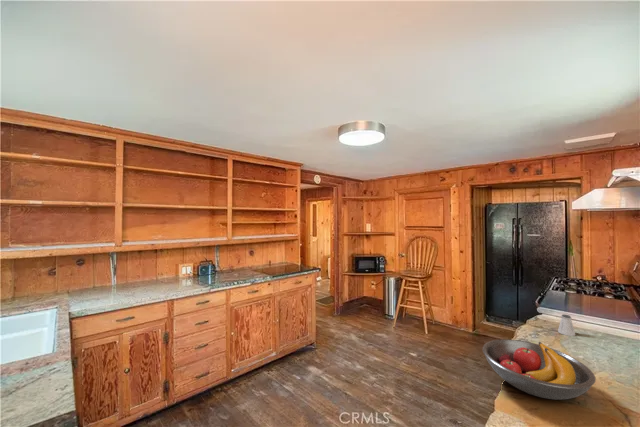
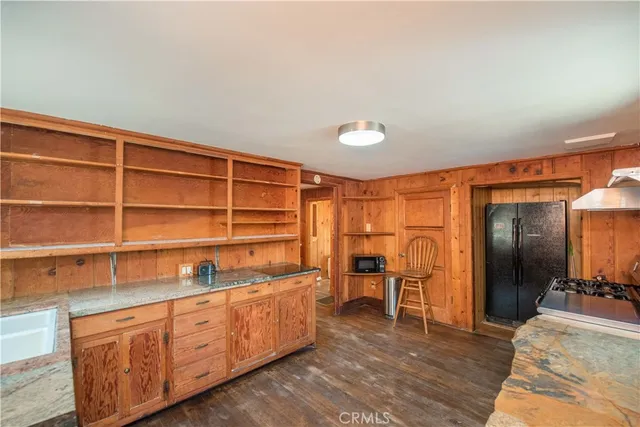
- fruit bowl [481,338,597,401]
- saltshaker [557,313,576,337]
